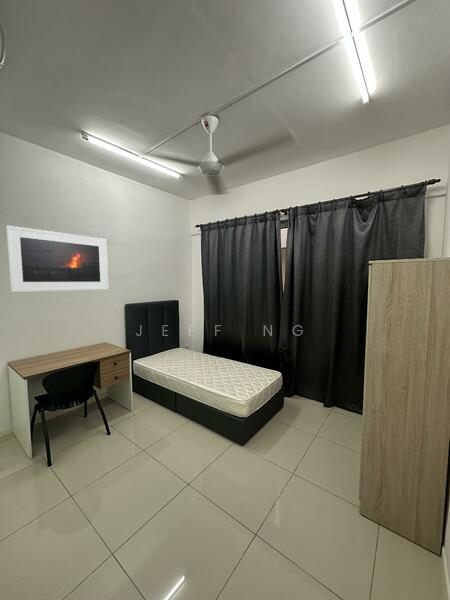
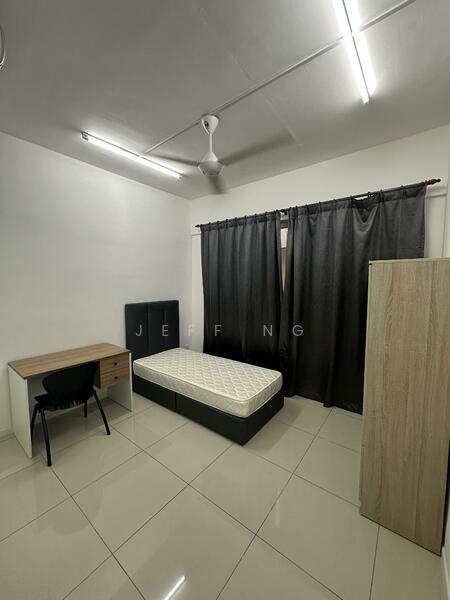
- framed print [5,224,109,293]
